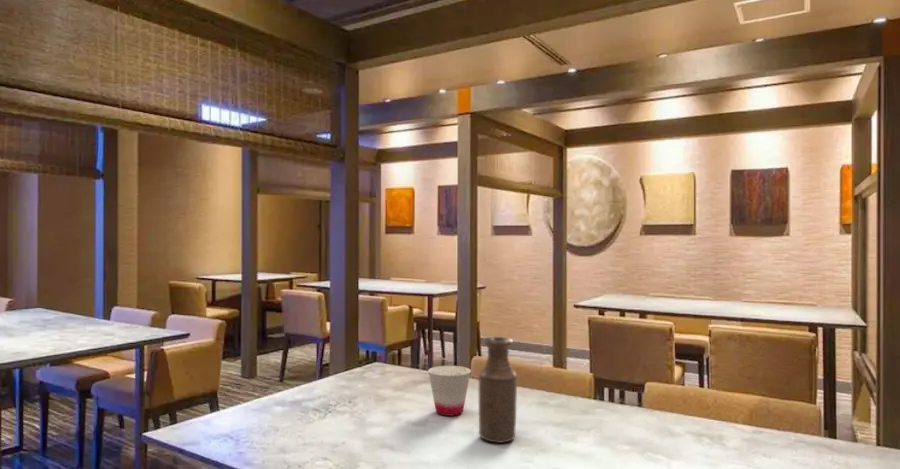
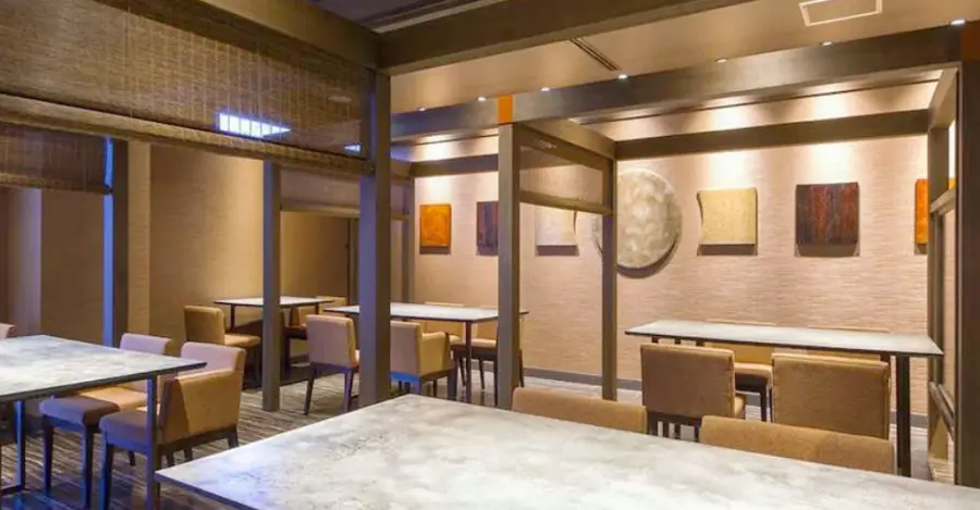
- cup [427,365,472,417]
- bottle [478,336,518,444]
